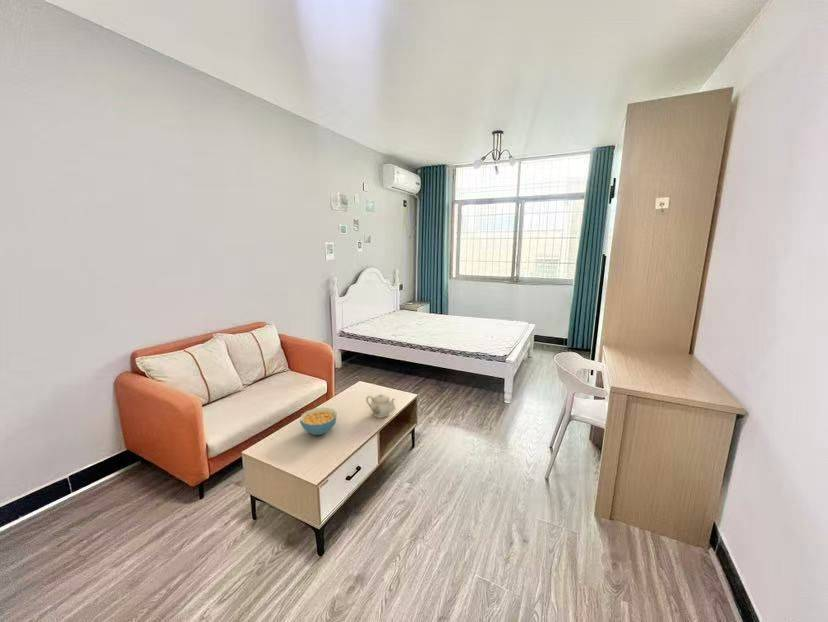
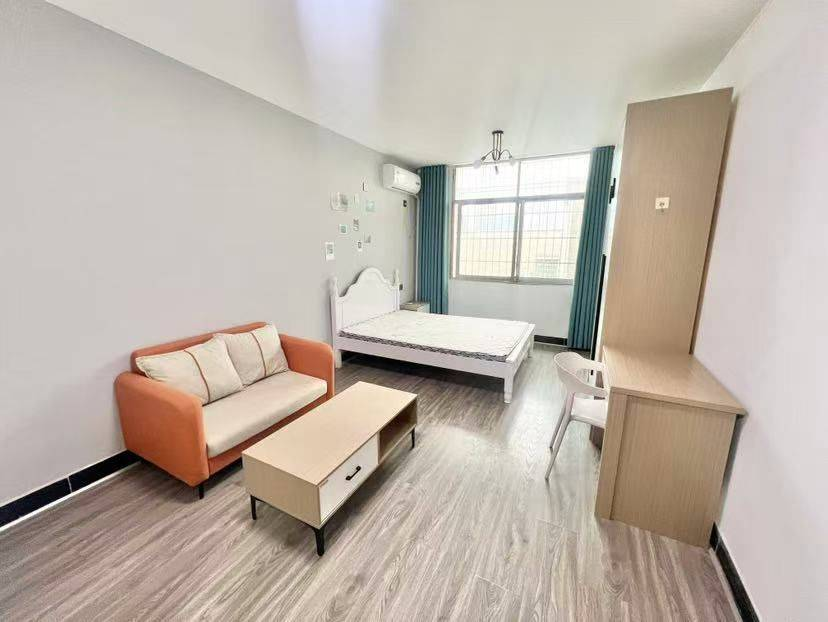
- cereal bowl [299,407,338,436]
- teapot [365,393,396,419]
